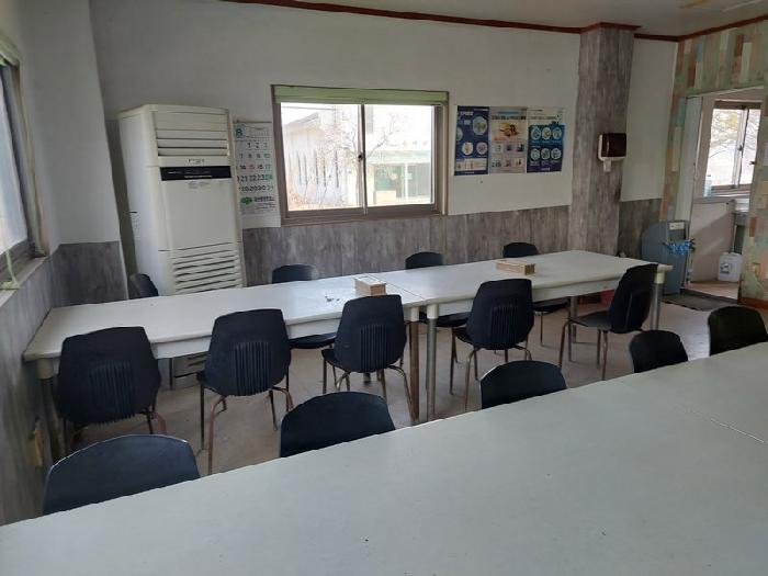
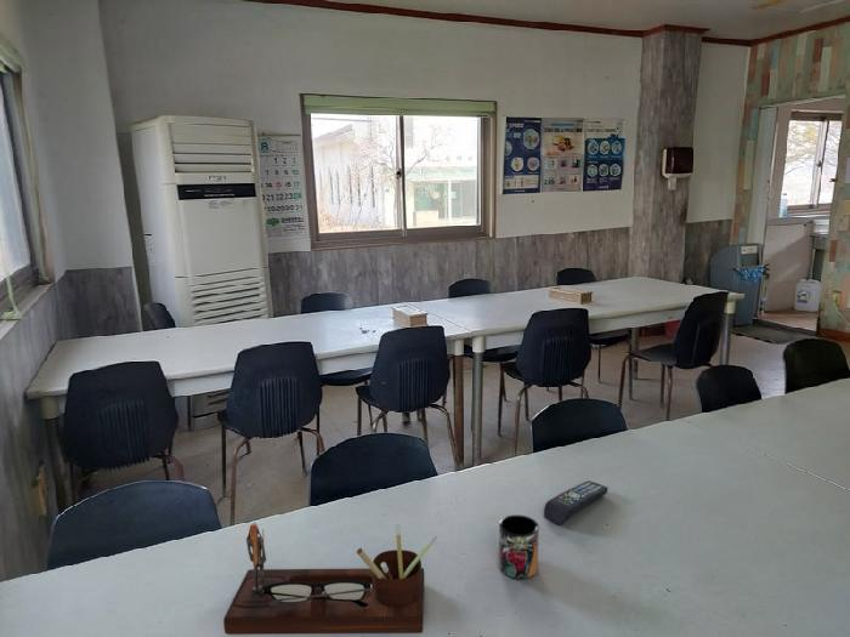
+ desk organizer [222,522,440,636]
+ remote control [543,479,610,525]
+ mug [498,513,540,580]
